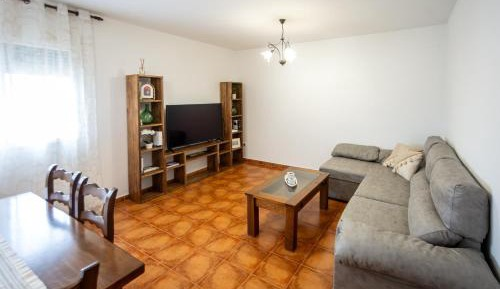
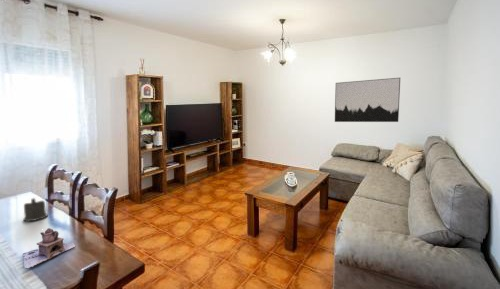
+ teapot [22,227,76,270]
+ wall art [334,77,401,123]
+ cup [22,197,49,222]
